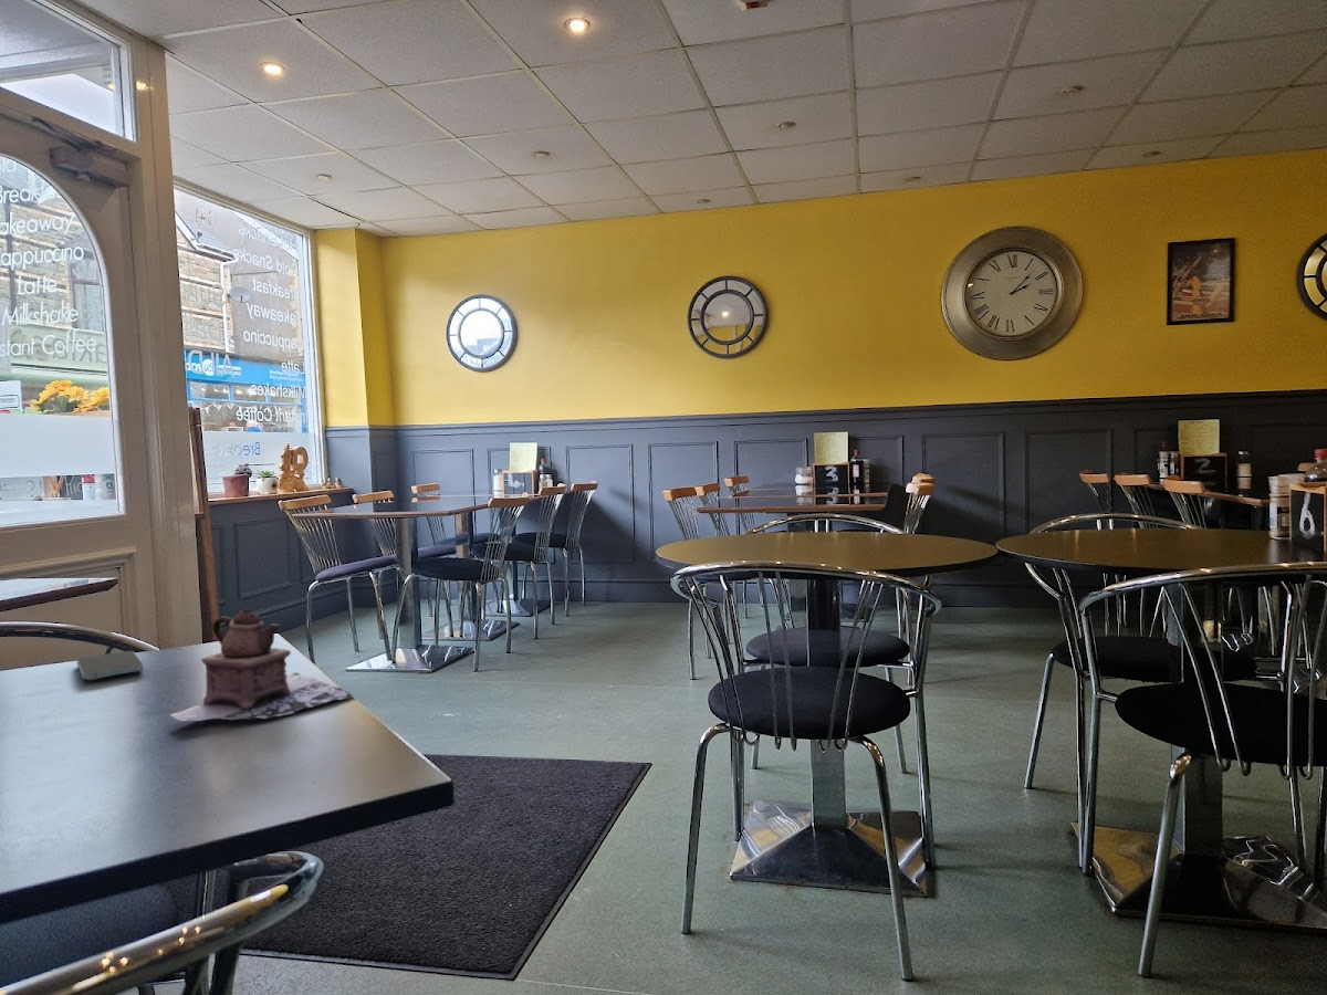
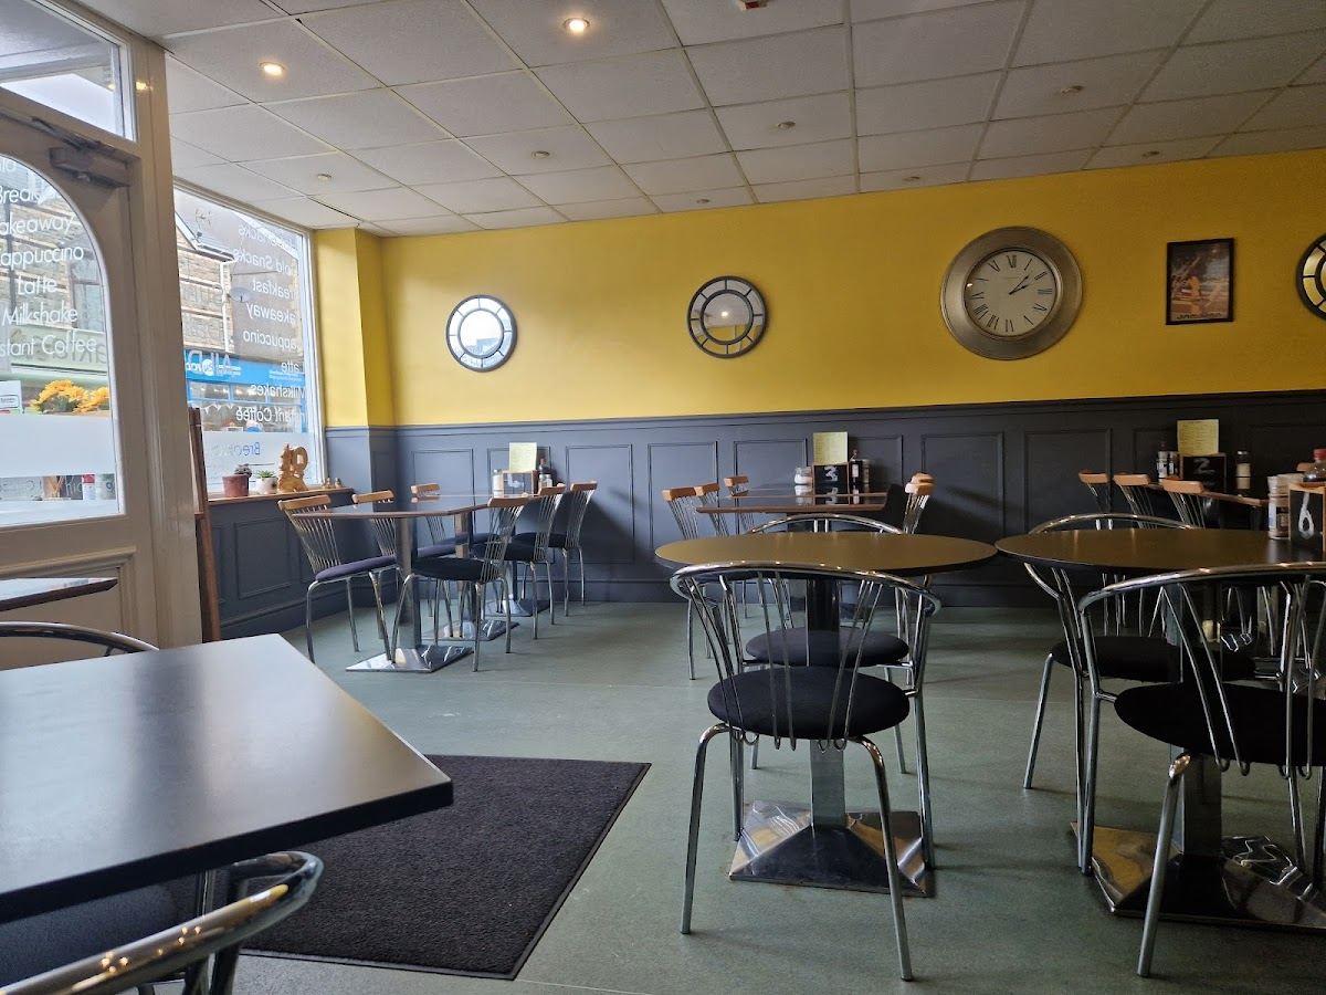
- teapot [168,608,354,723]
- smartphone [75,650,145,681]
